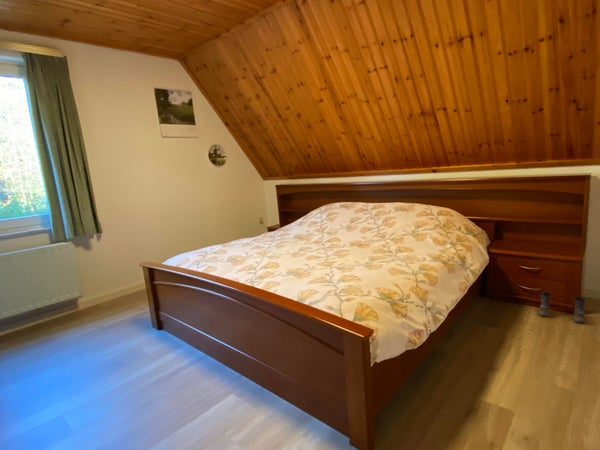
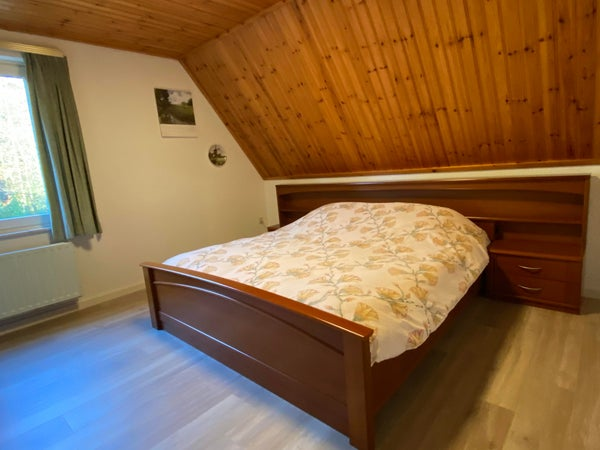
- boots [538,291,586,324]
